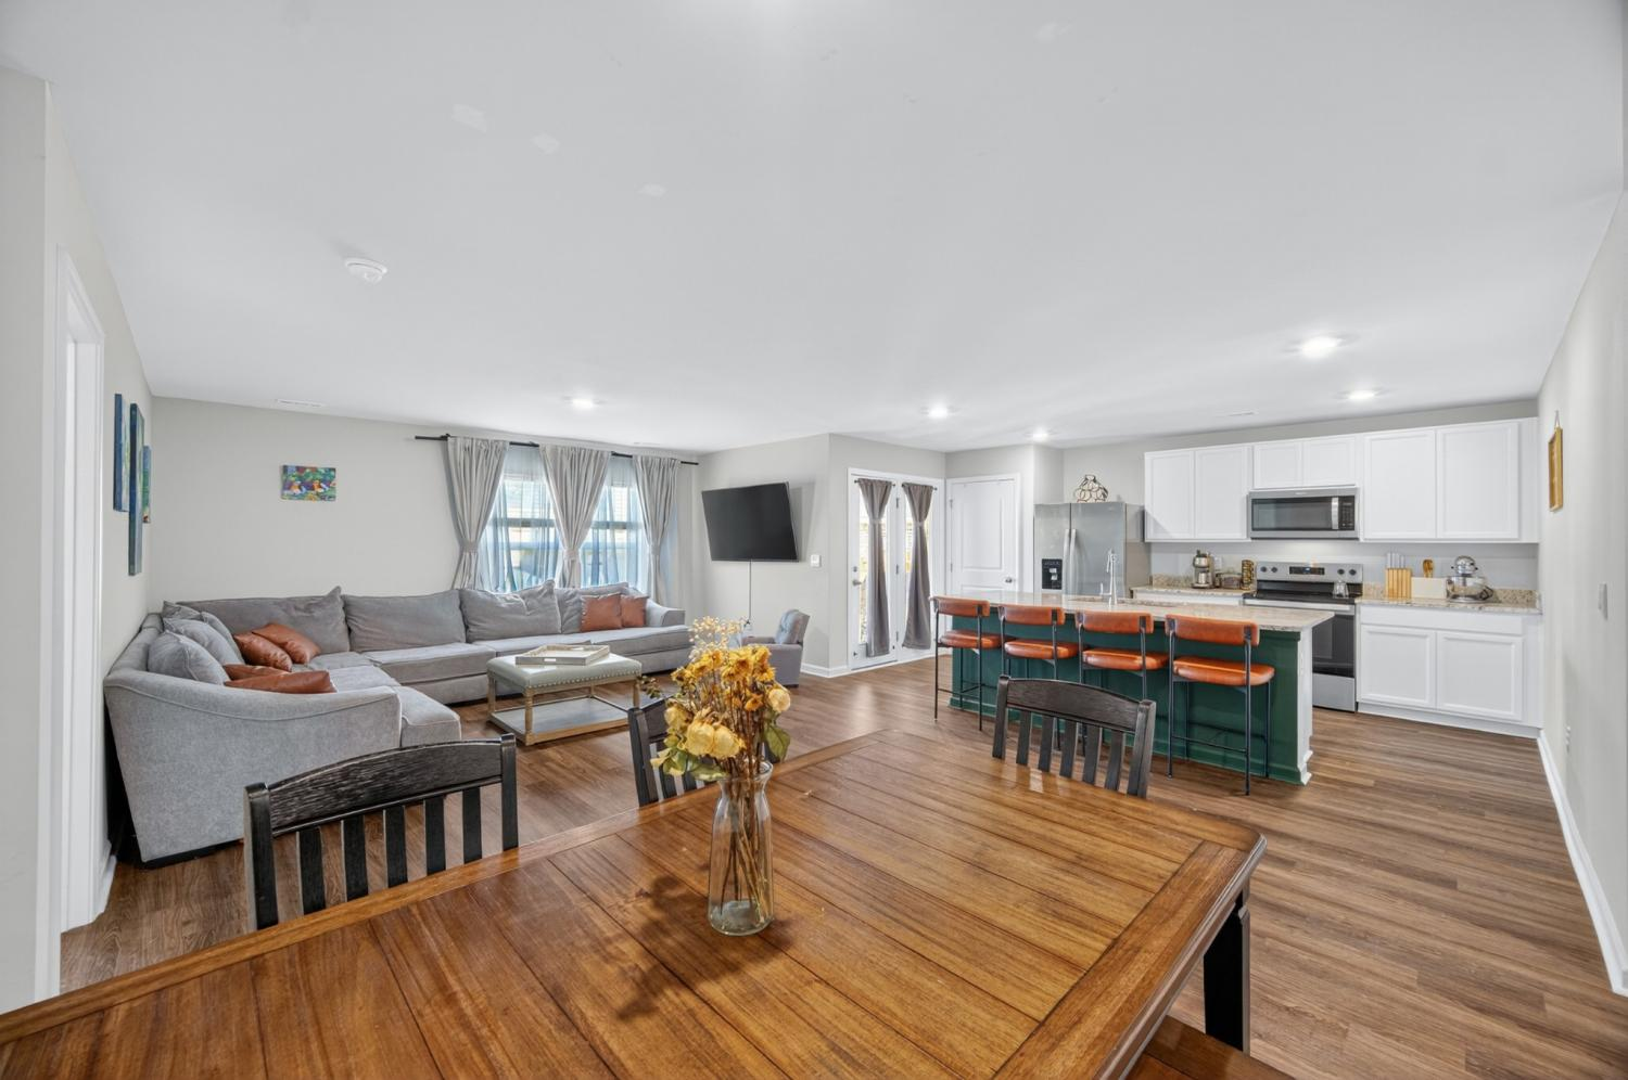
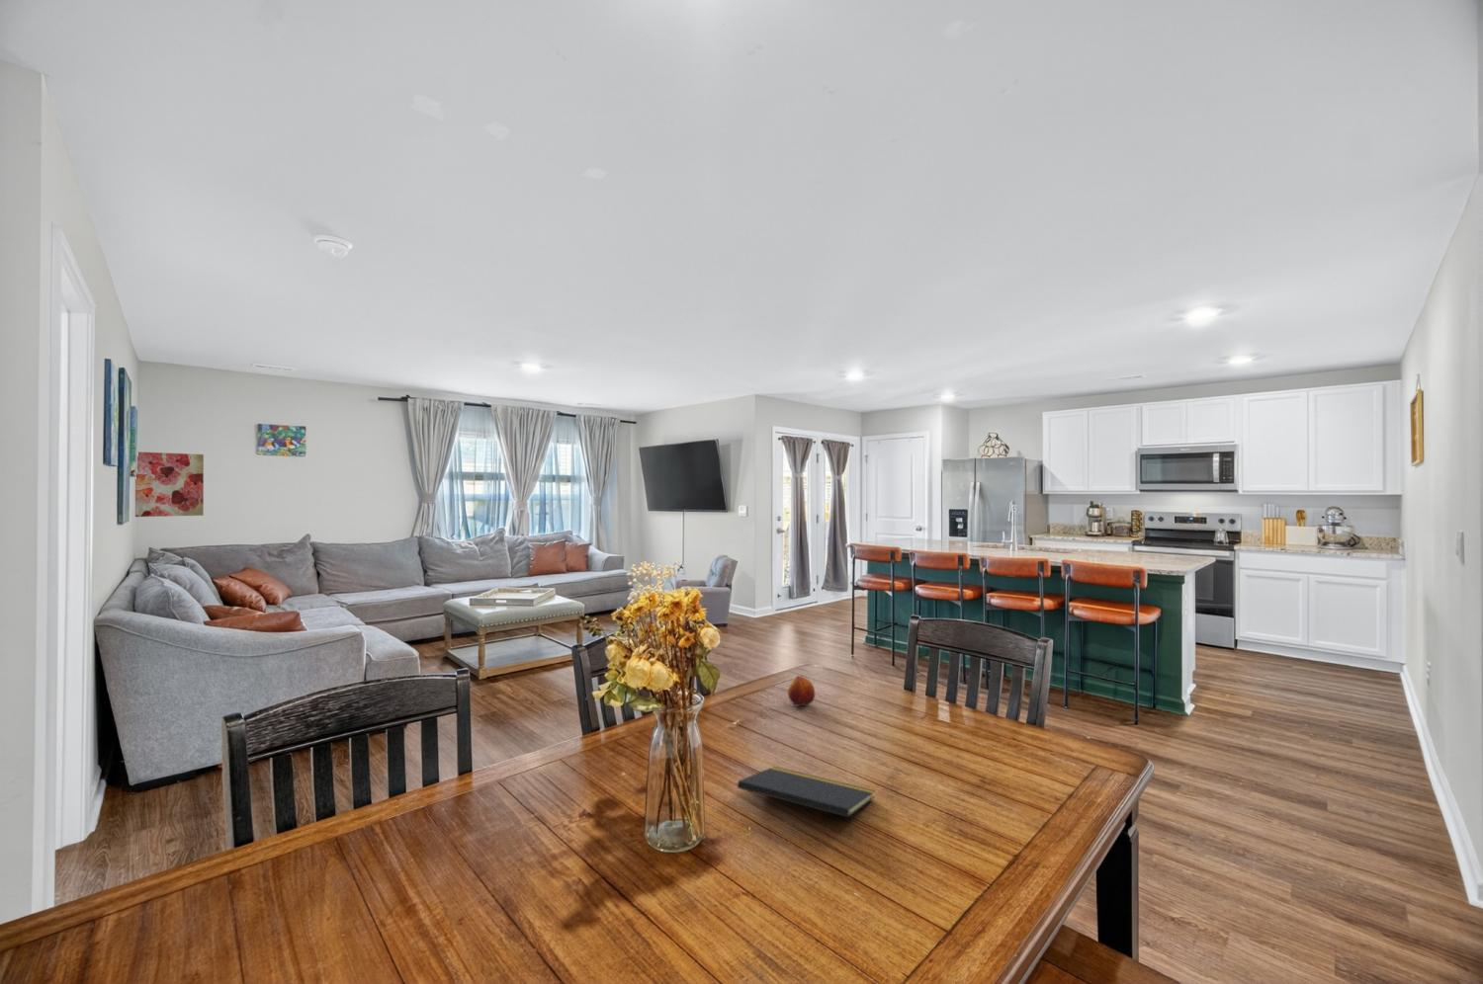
+ fruit [787,674,816,707]
+ wall art [134,450,204,517]
+ notepad [737,765,876,836]
